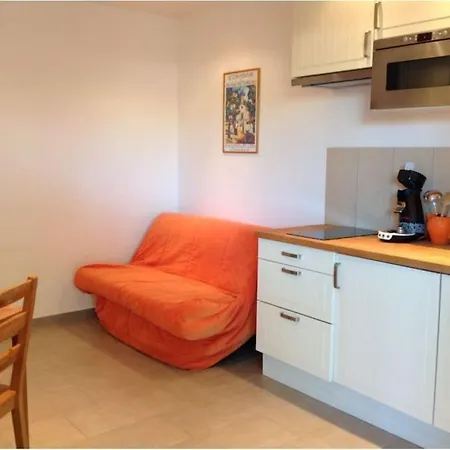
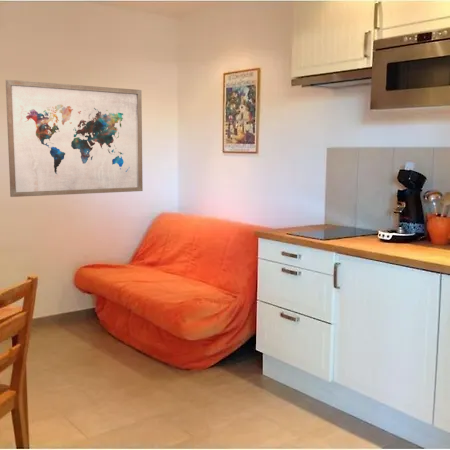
+ wall art [5,79,144,198]
